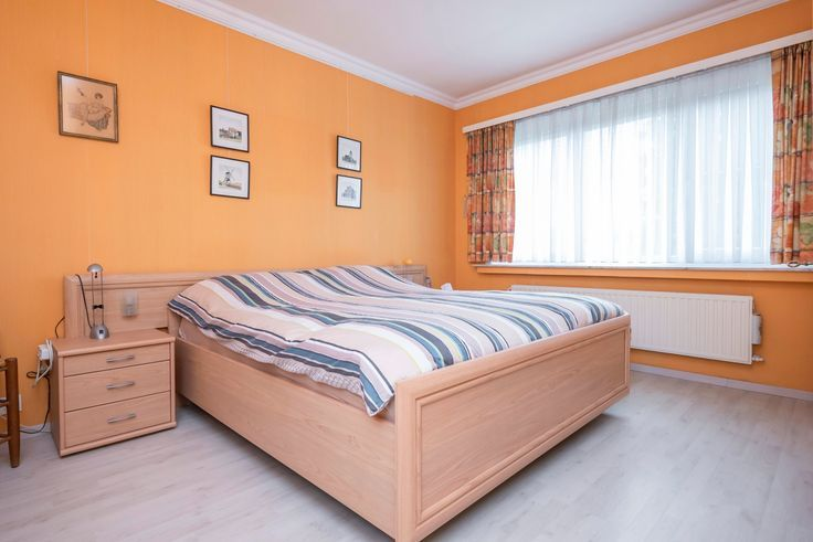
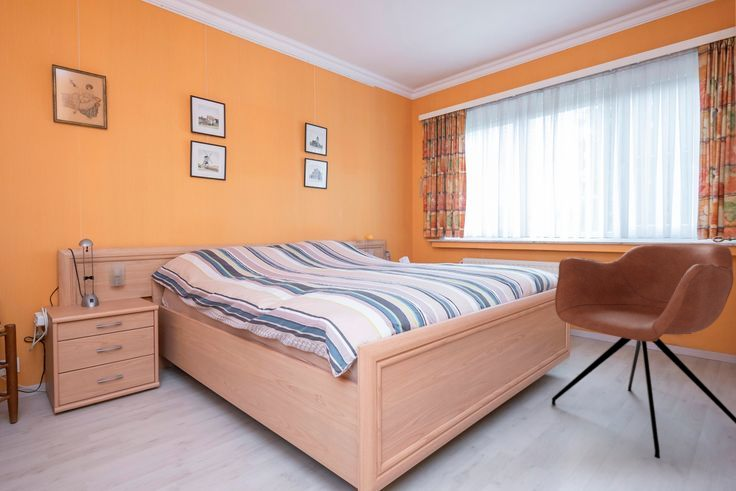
+ armchair [551,243,736,460]
